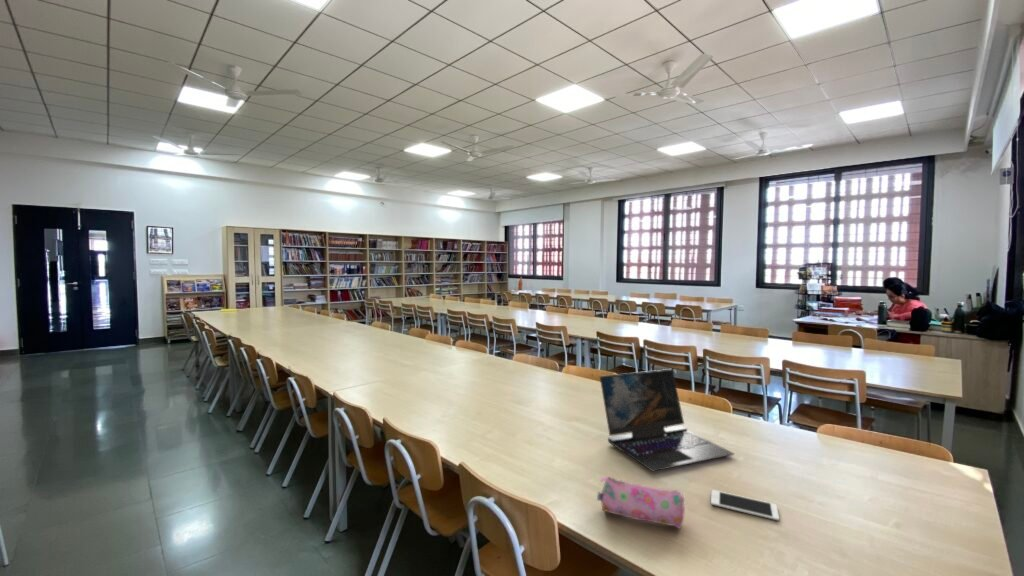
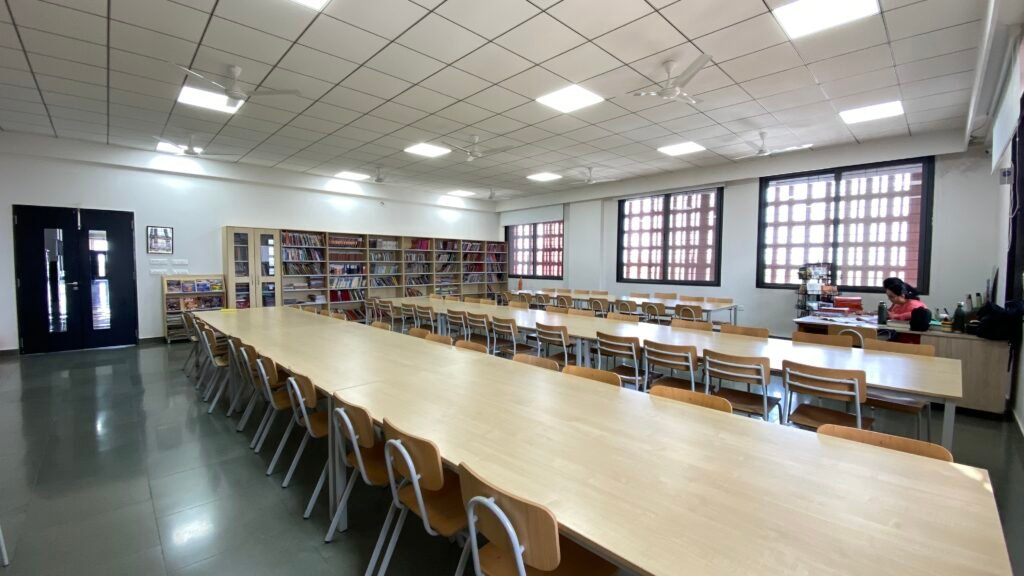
- cell phone [710,489,780,522]
- laptop [599,368,735,472]
- pencil case [596,476,686,530]
